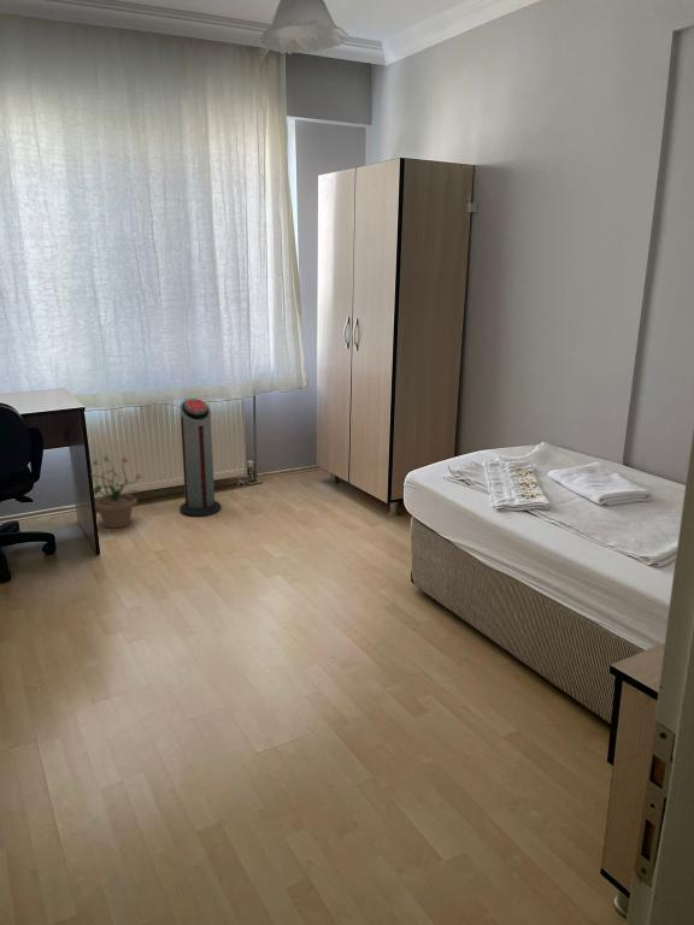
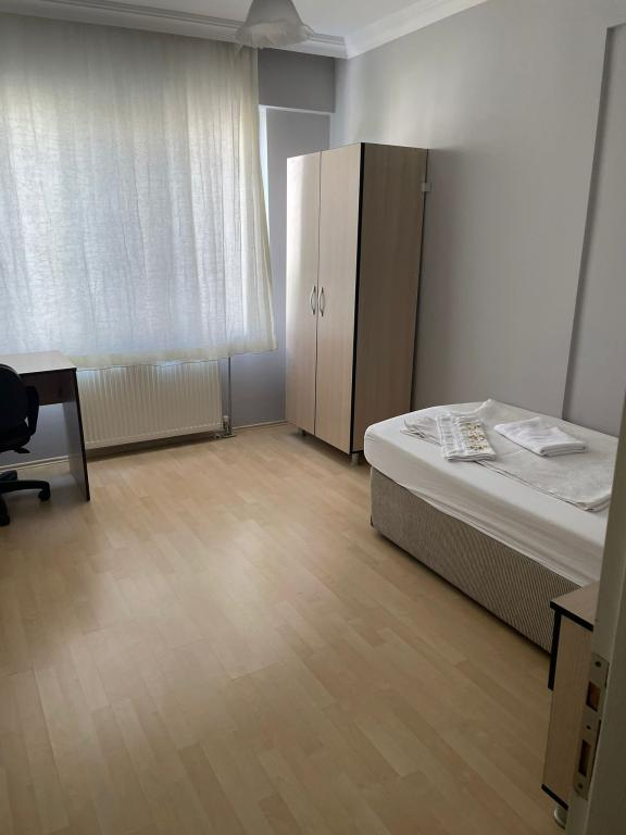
- air purifier [178,397,222,518]
- potted plant [90,455,143,530]
